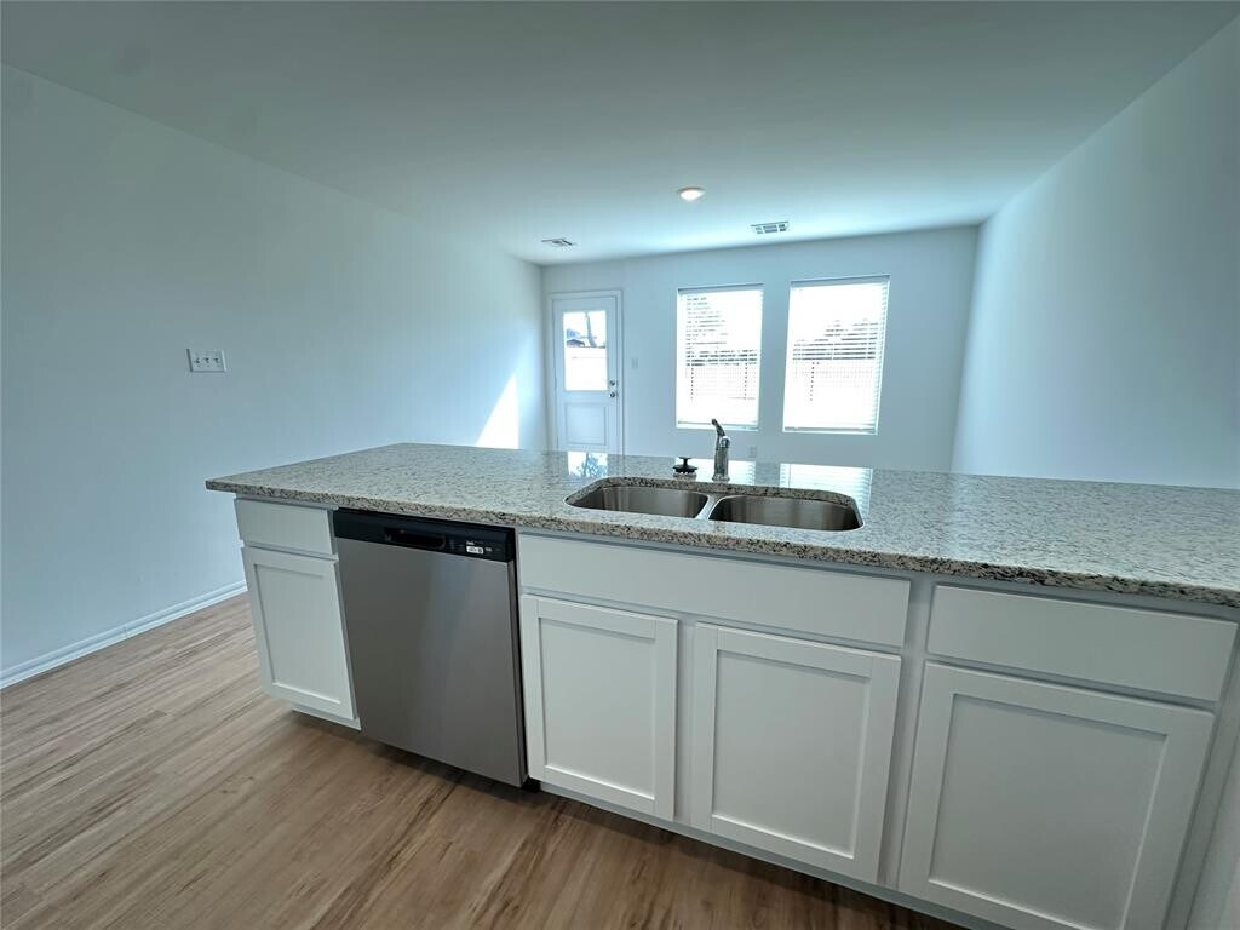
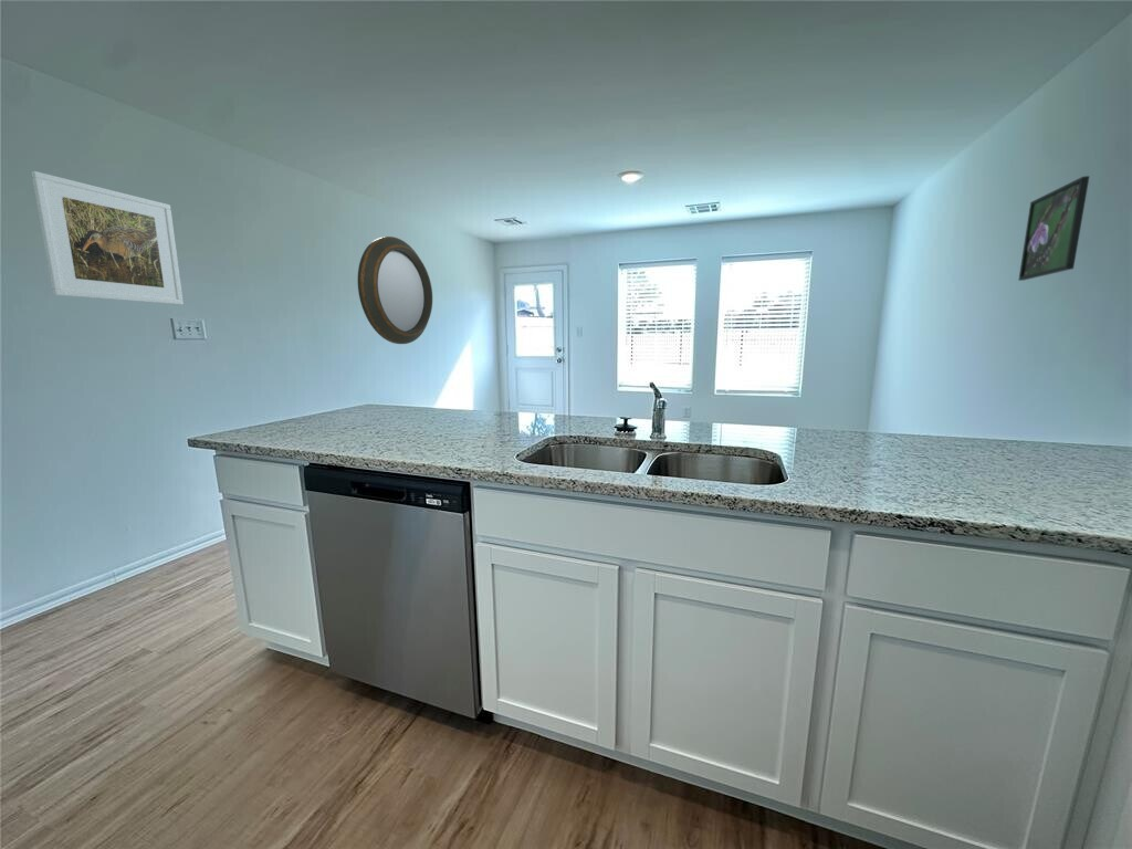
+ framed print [30,170,185,306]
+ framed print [1018,175,1090,282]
+ home mirror [357,235,433,345]
